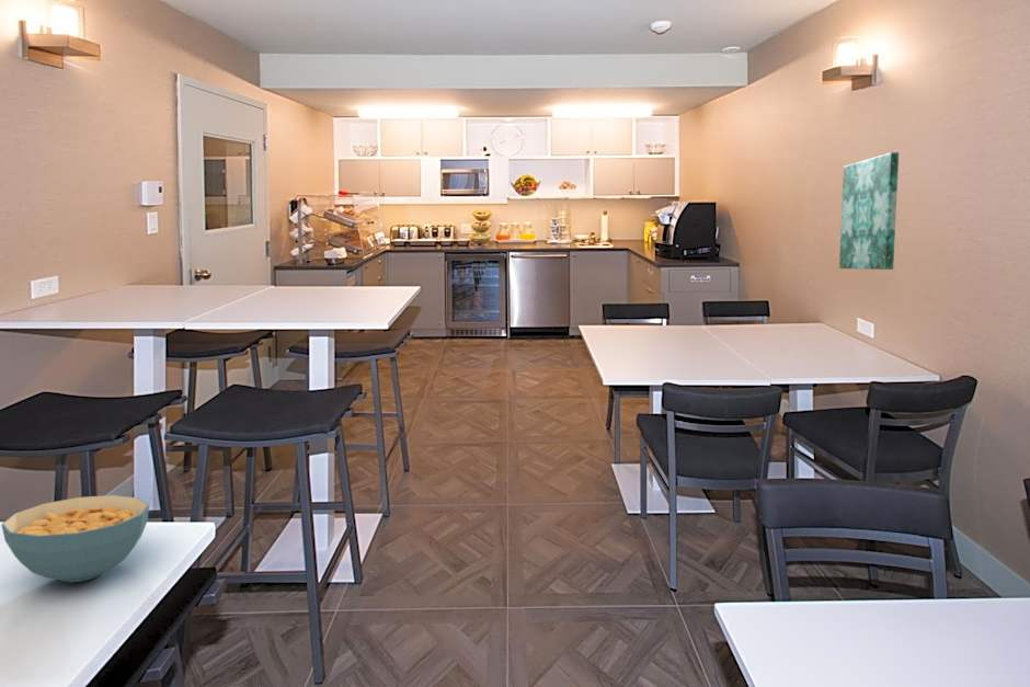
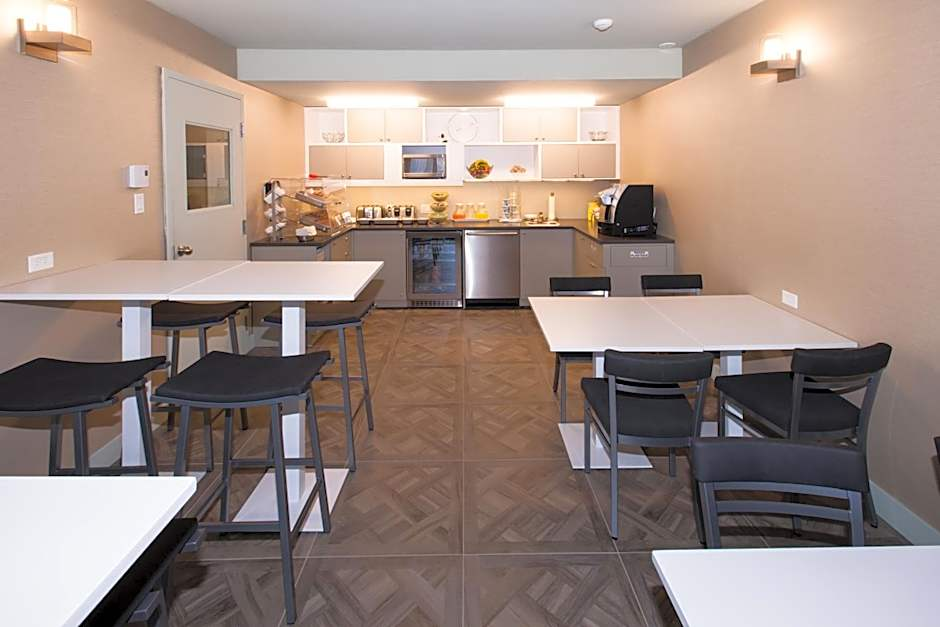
- wall art [838,151,900,271]
- cereal bowl [0,494,150,583]
